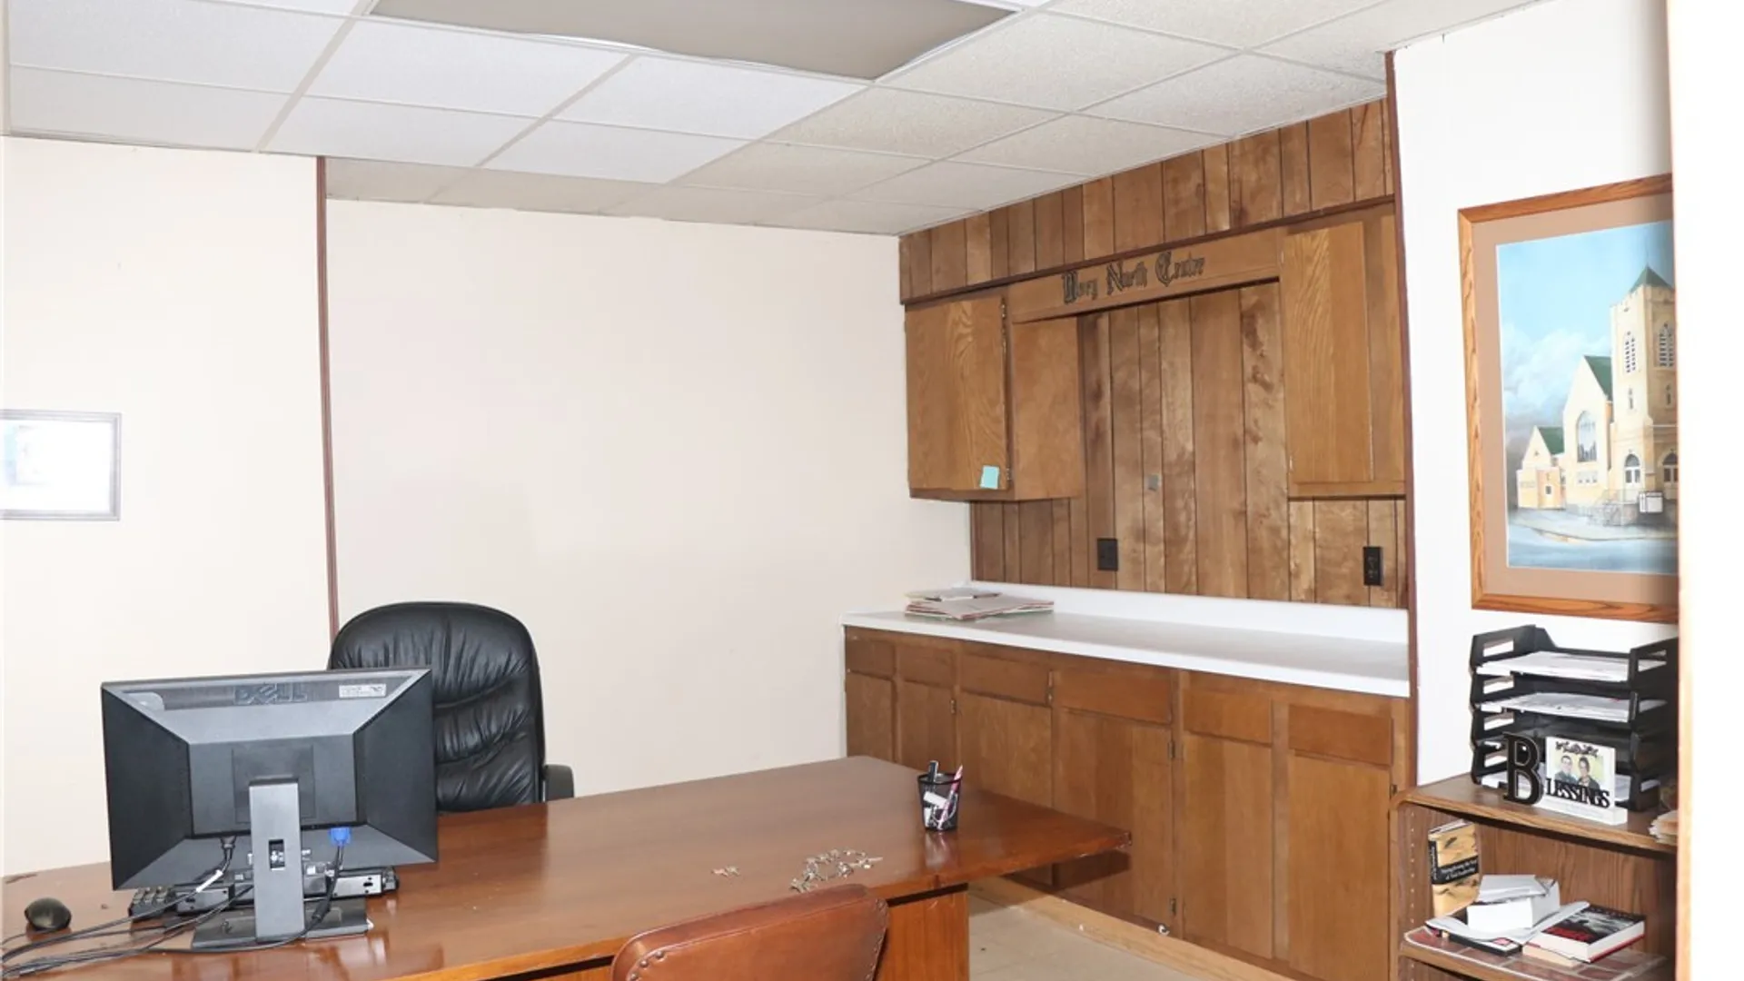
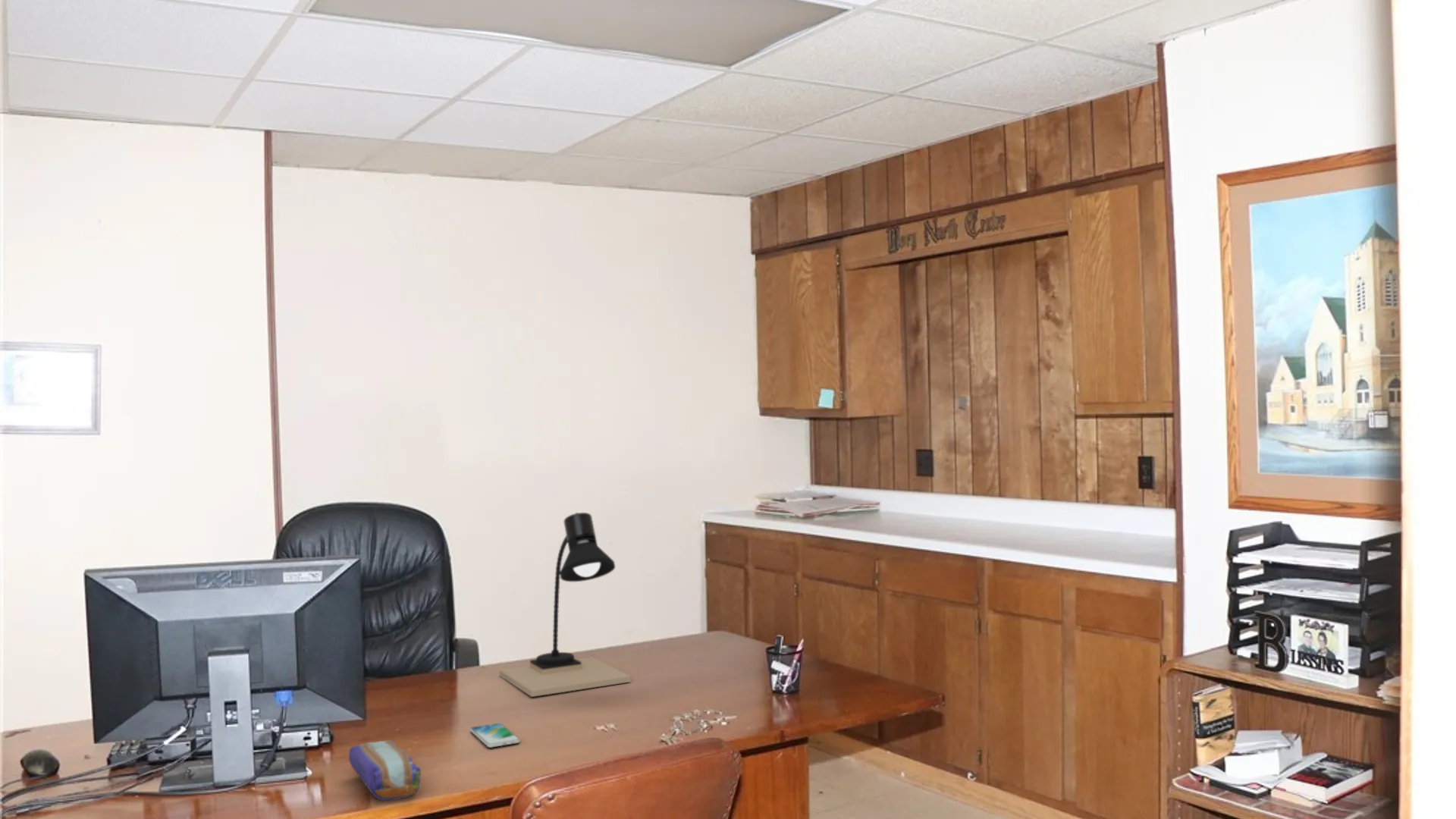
+ smartphone [469,723,521,748]
+ desk lamp [499,512,631,698]
+ pencil case [348,739,422,802]
